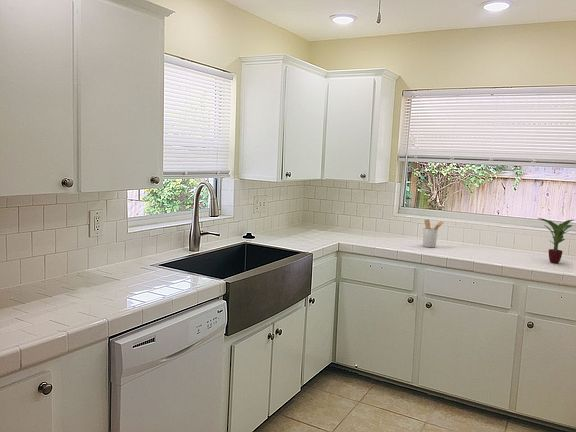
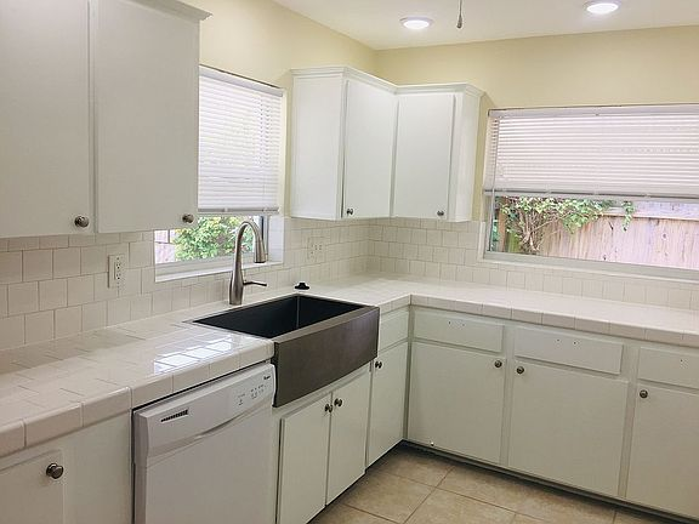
- potted plant [536,217,575,264]
- utensil holder [422,218,445,248]
